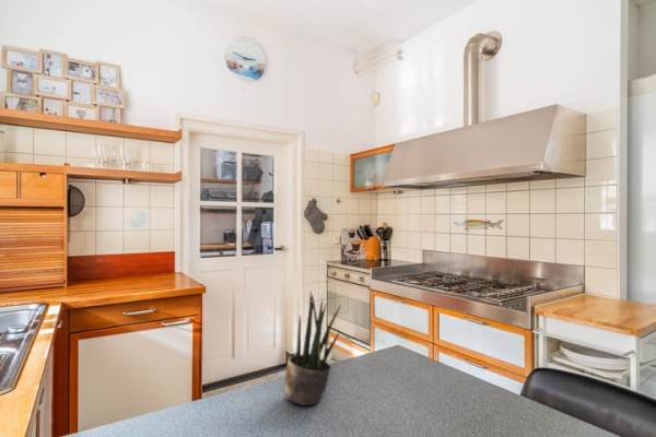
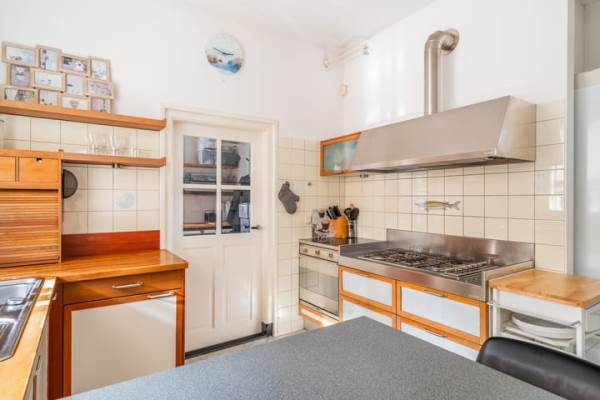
- potted plant [283,290,342,406]
